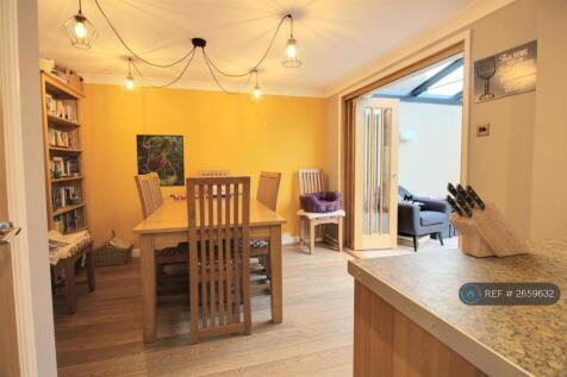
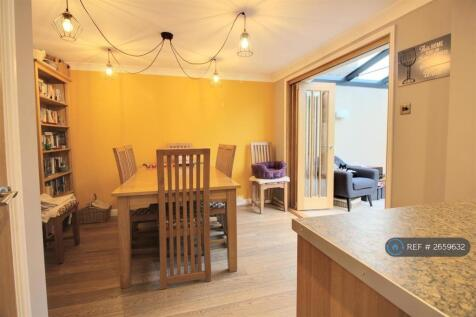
- knife block [444,182,531,258]
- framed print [135,133,186,188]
